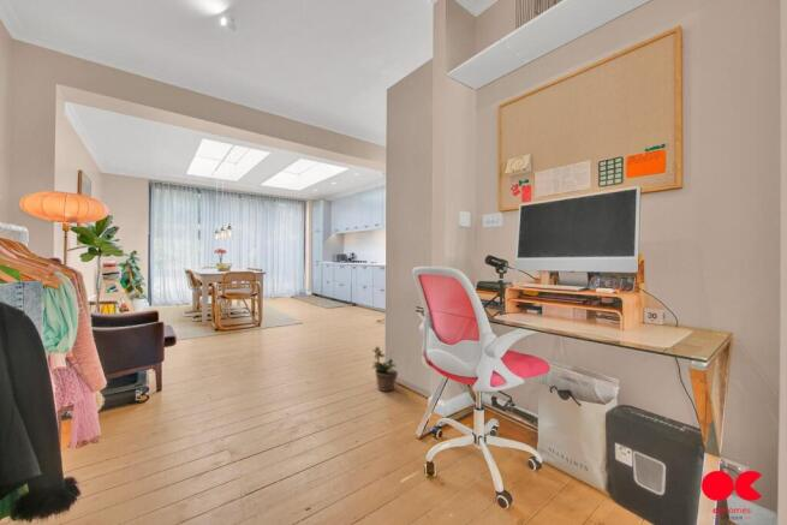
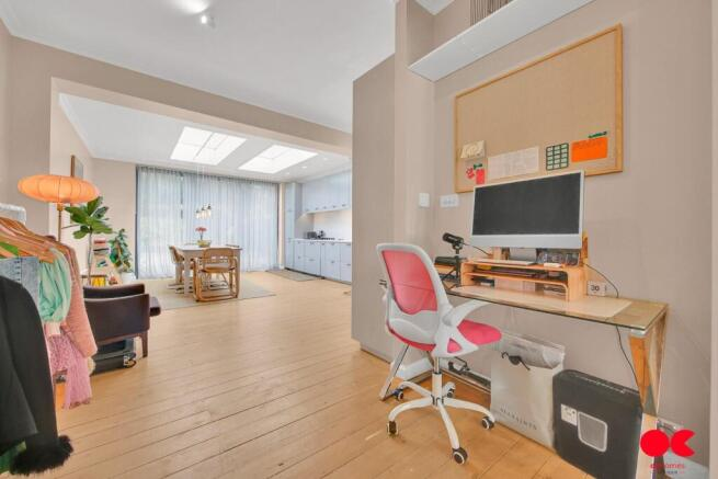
- potted plant [371,346,399,393]
